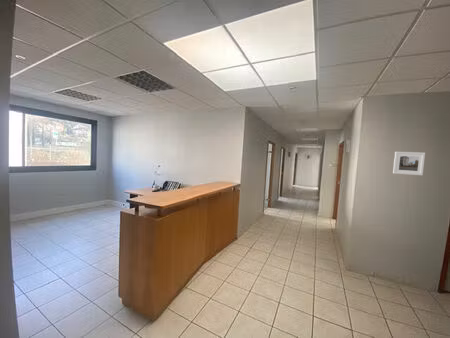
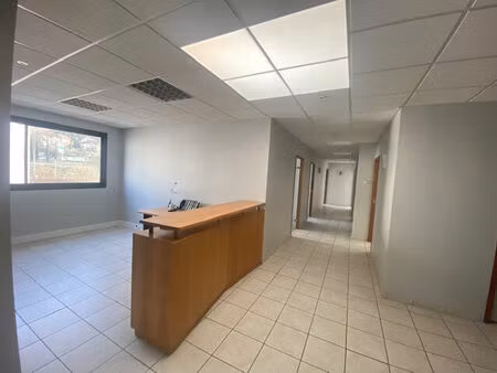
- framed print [392,151,426,176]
